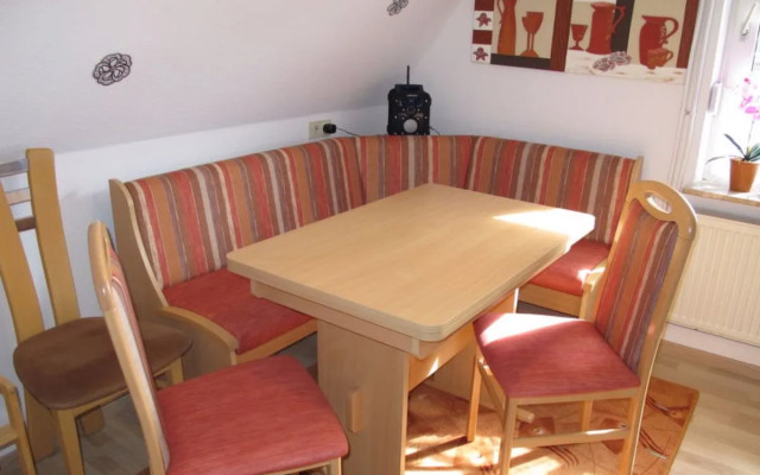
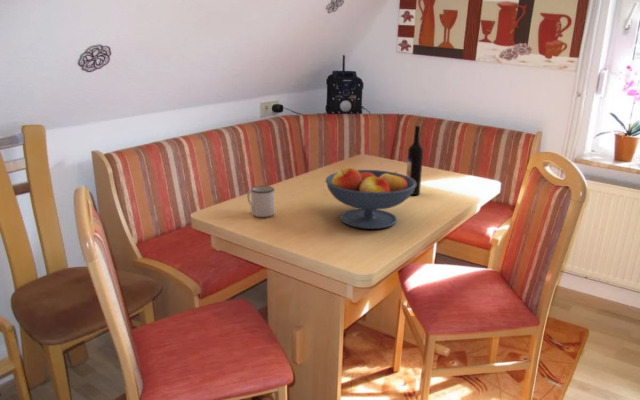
+ fruit bowl [324,167,416,230]
+ wine bottle [405,120,424,196]
+ mug [246,185,275,218]
